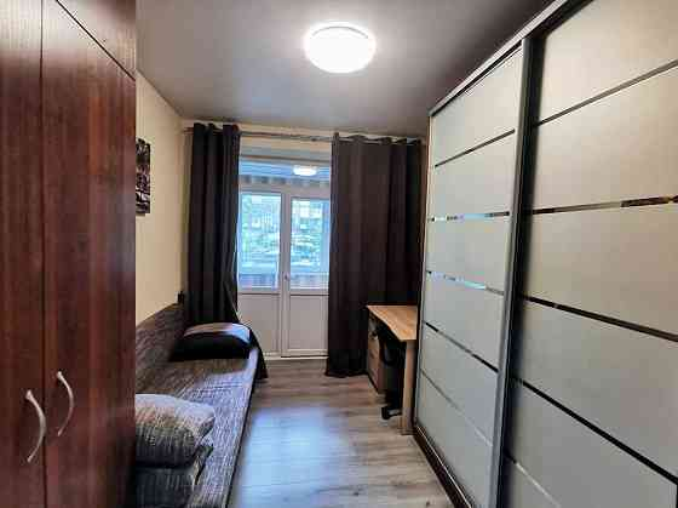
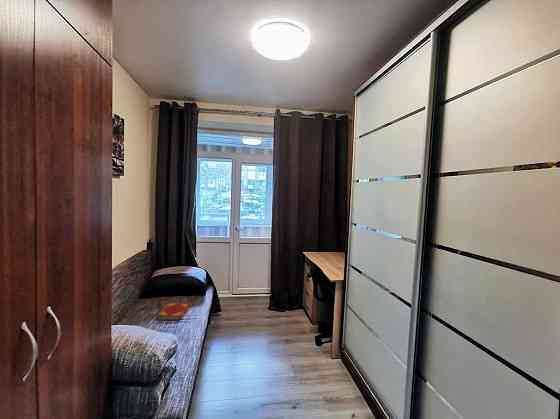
+ hardback book [156,302,191,322]
